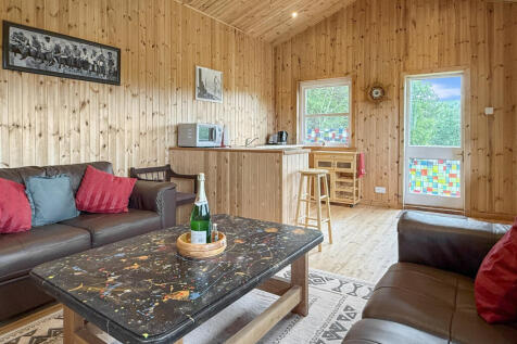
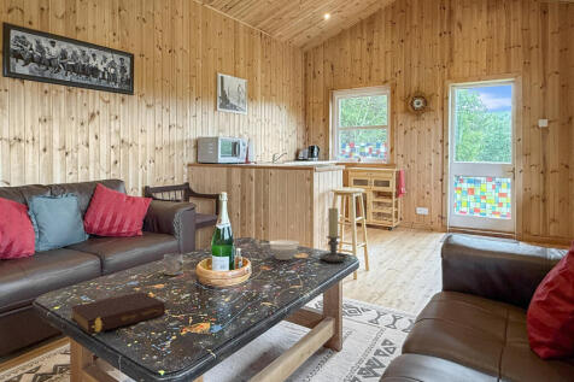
+ mug [163,252,184,276]
+ book [70,290,166,335]
+ candle holder [318,206,352,263]
+ bowl [268,239,300,261]
